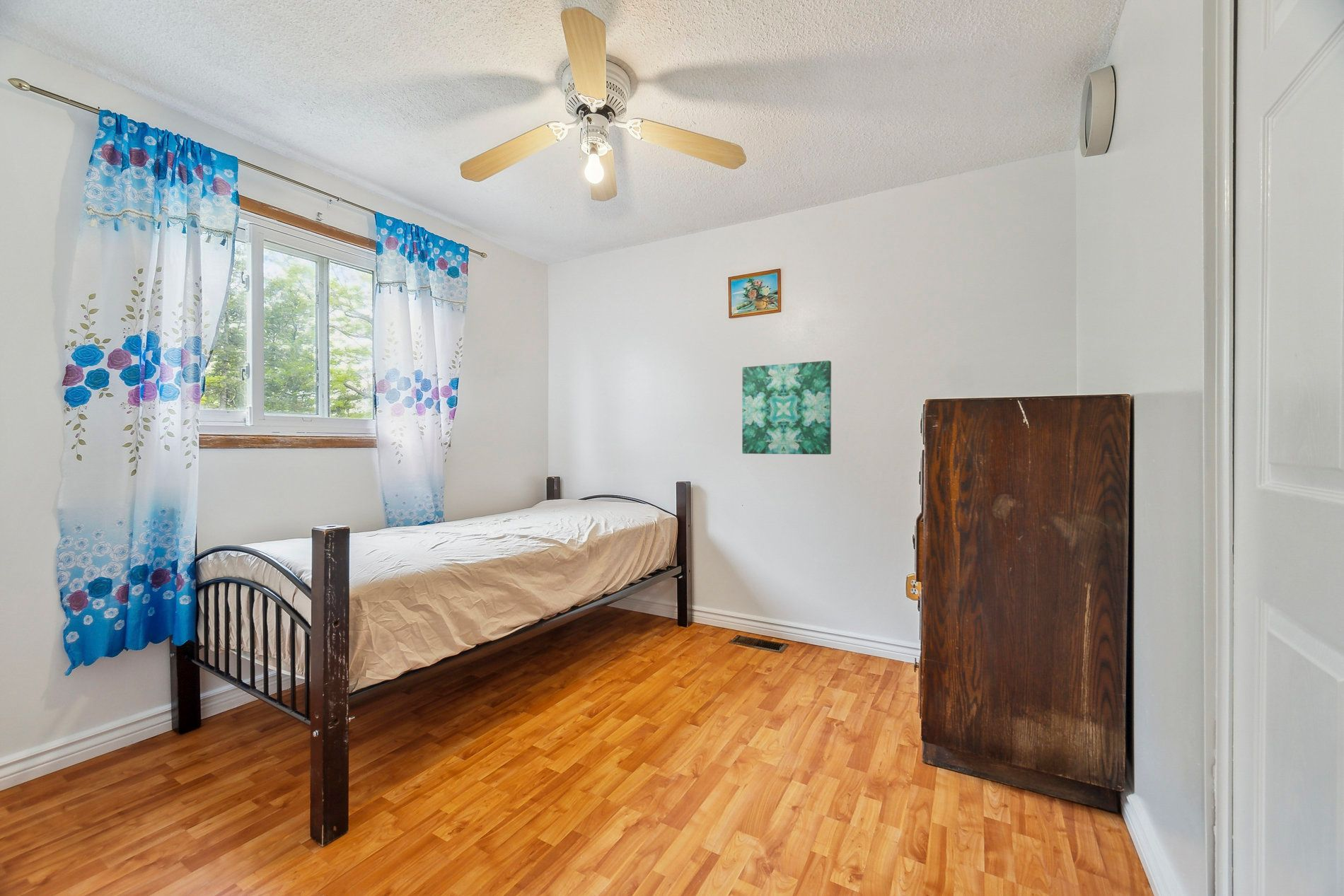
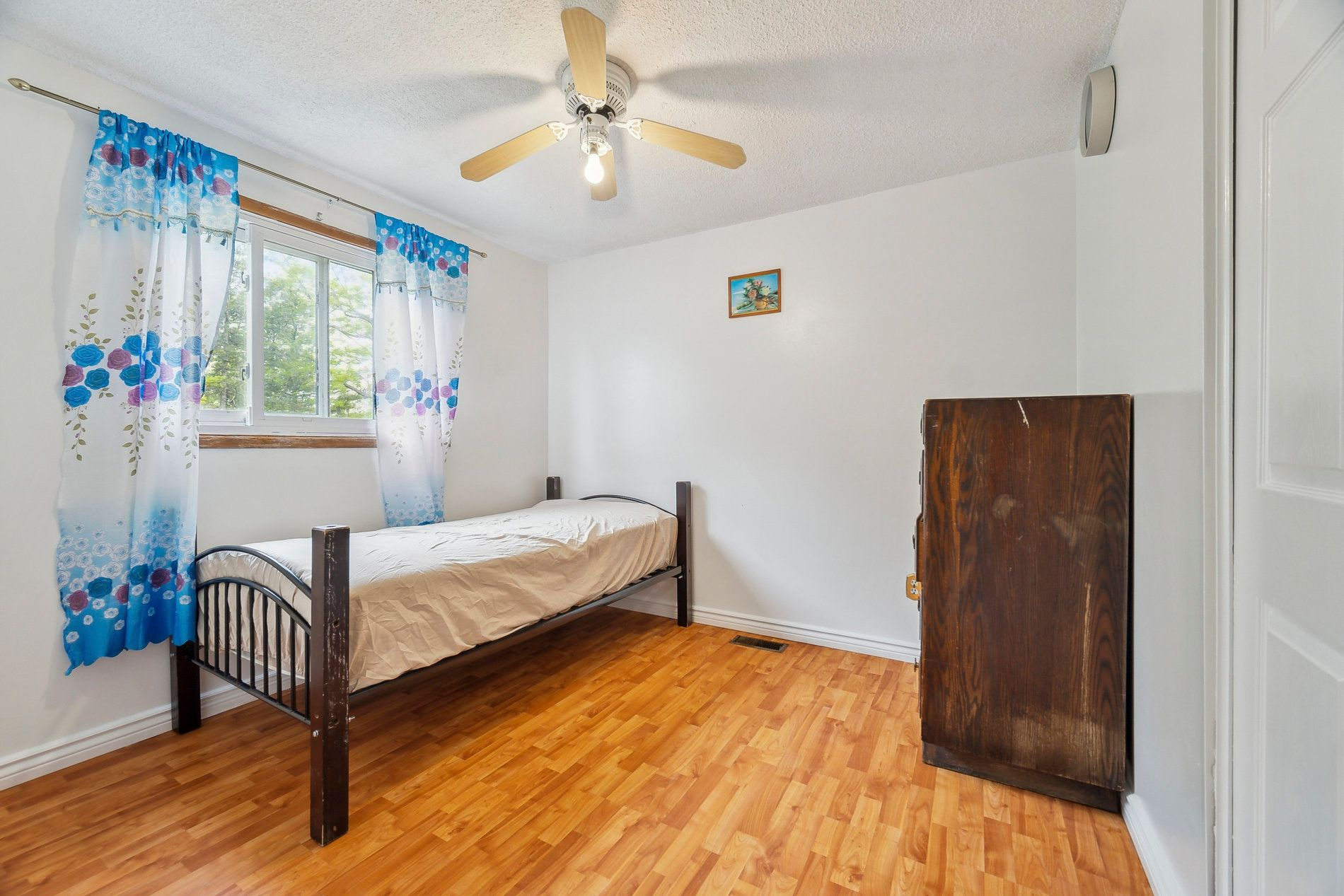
- wall art [741,360,832,455]
